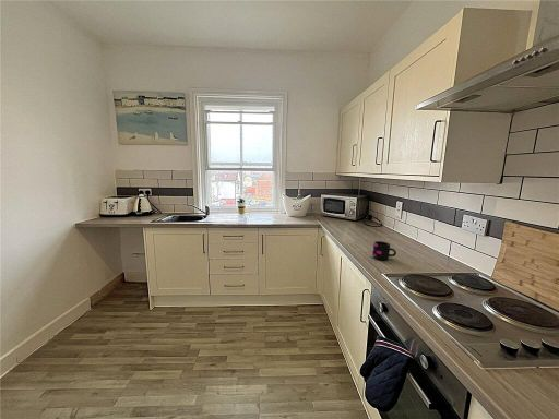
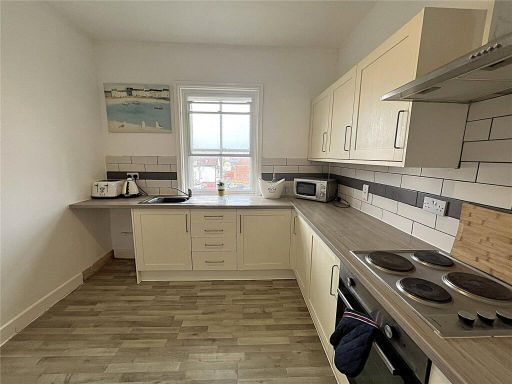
- mug [371,240,397,261]
